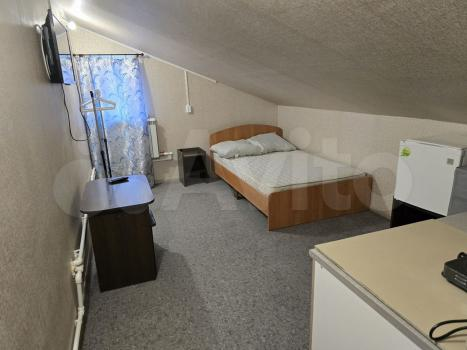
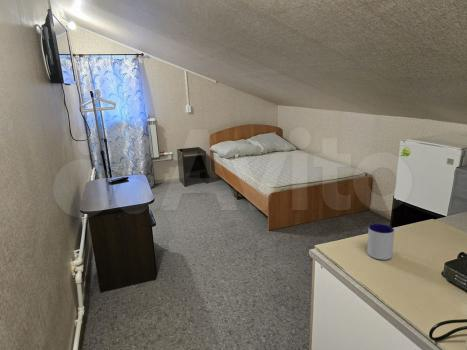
+ mug [366,223,395,261]
